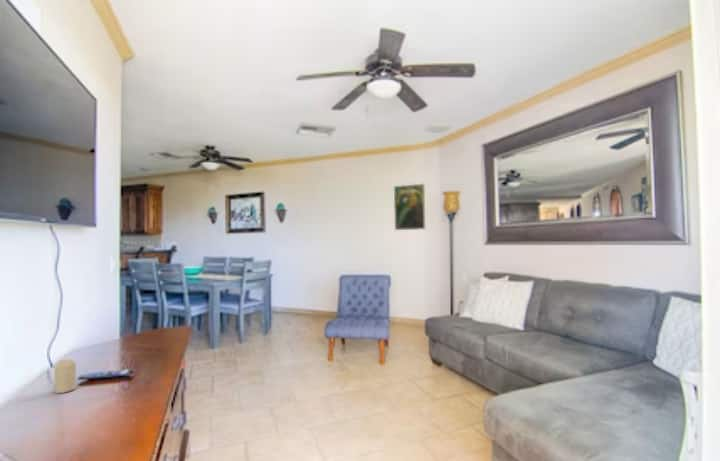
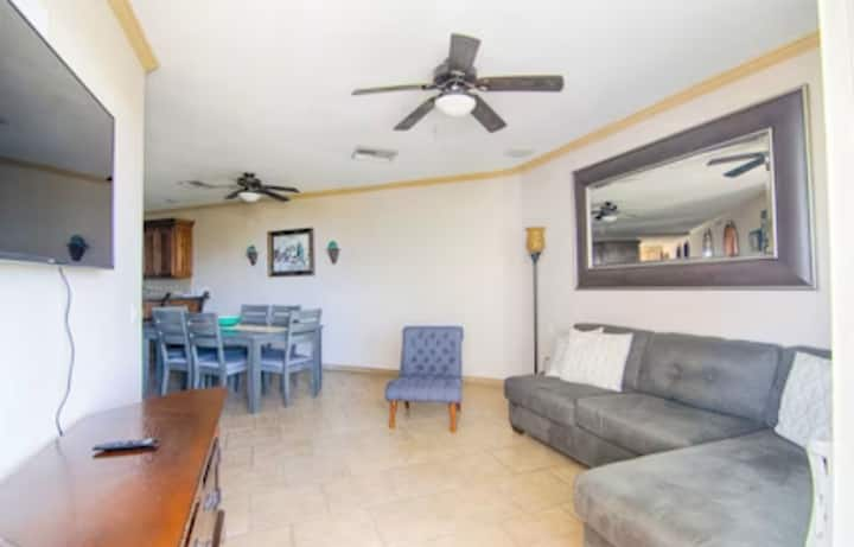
- candle [54,358,77,394]
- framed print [393,183,426,231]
